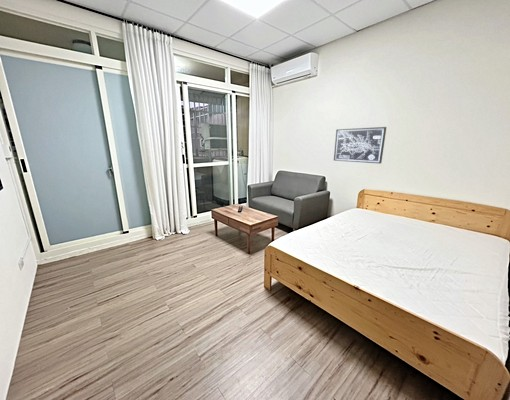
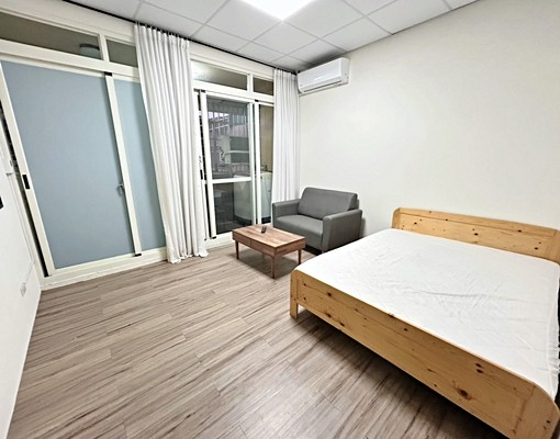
- wall art [333,126,387,165]
